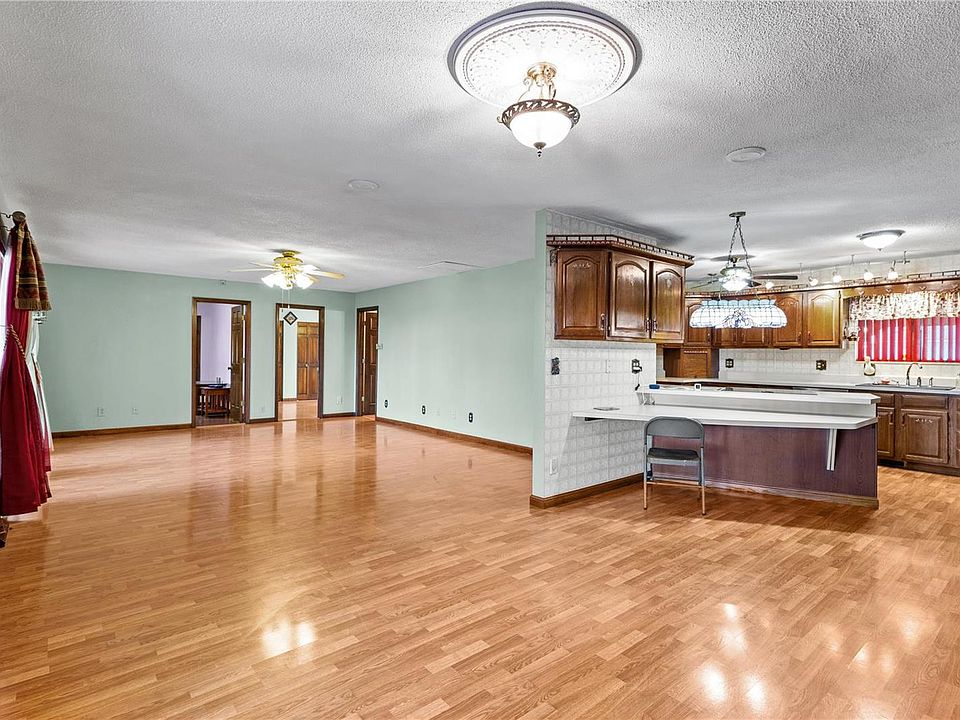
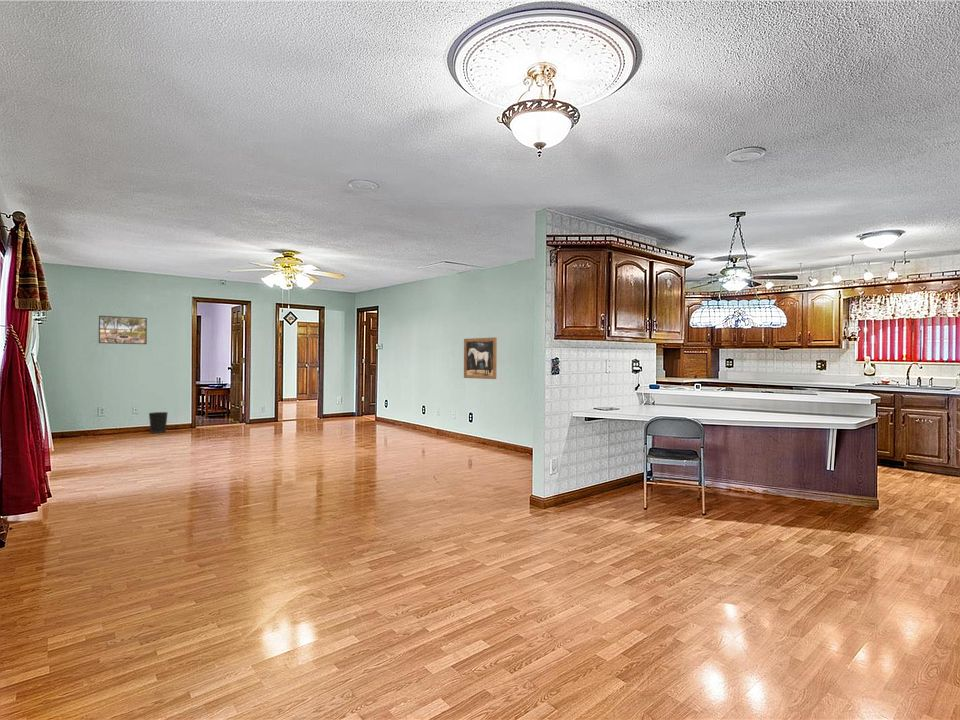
+ wastebasket [148,411,169,434]
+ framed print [98,315,148,345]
+ wall art [463,336,498,380]
